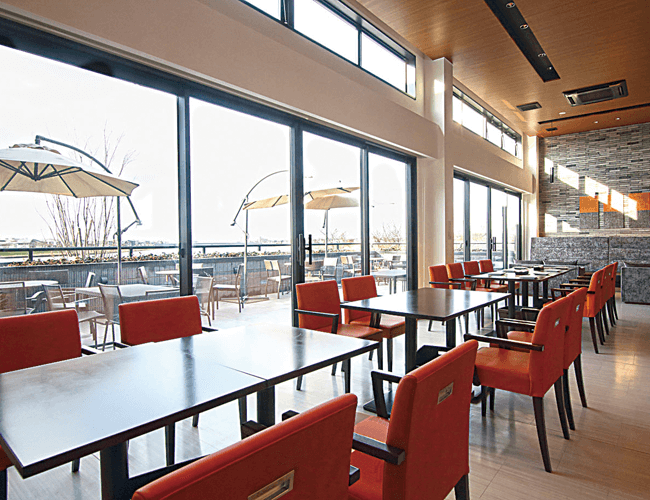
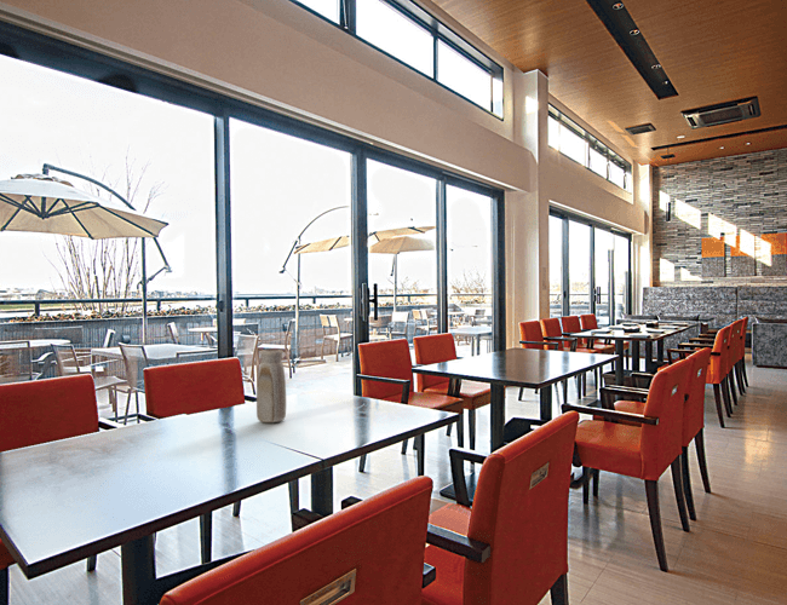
+ vase [255,348,287,424]
